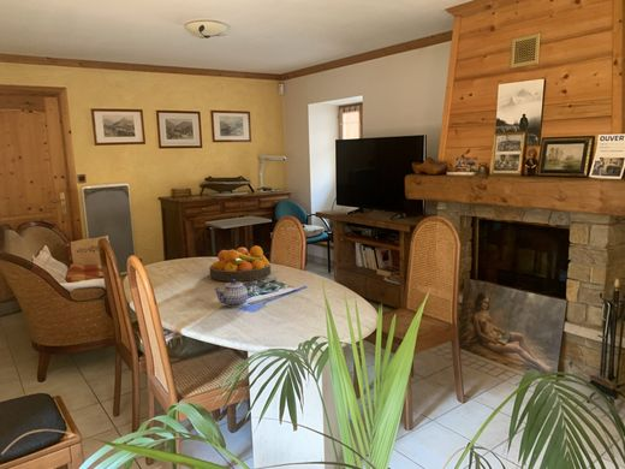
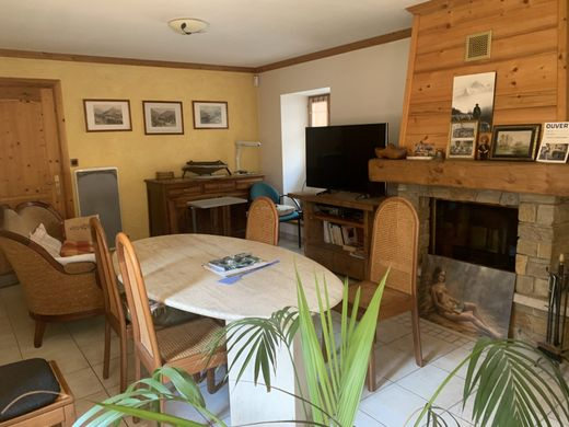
- teapot [212,279,256,308]
- fruit bowl [208,245,272,283]
